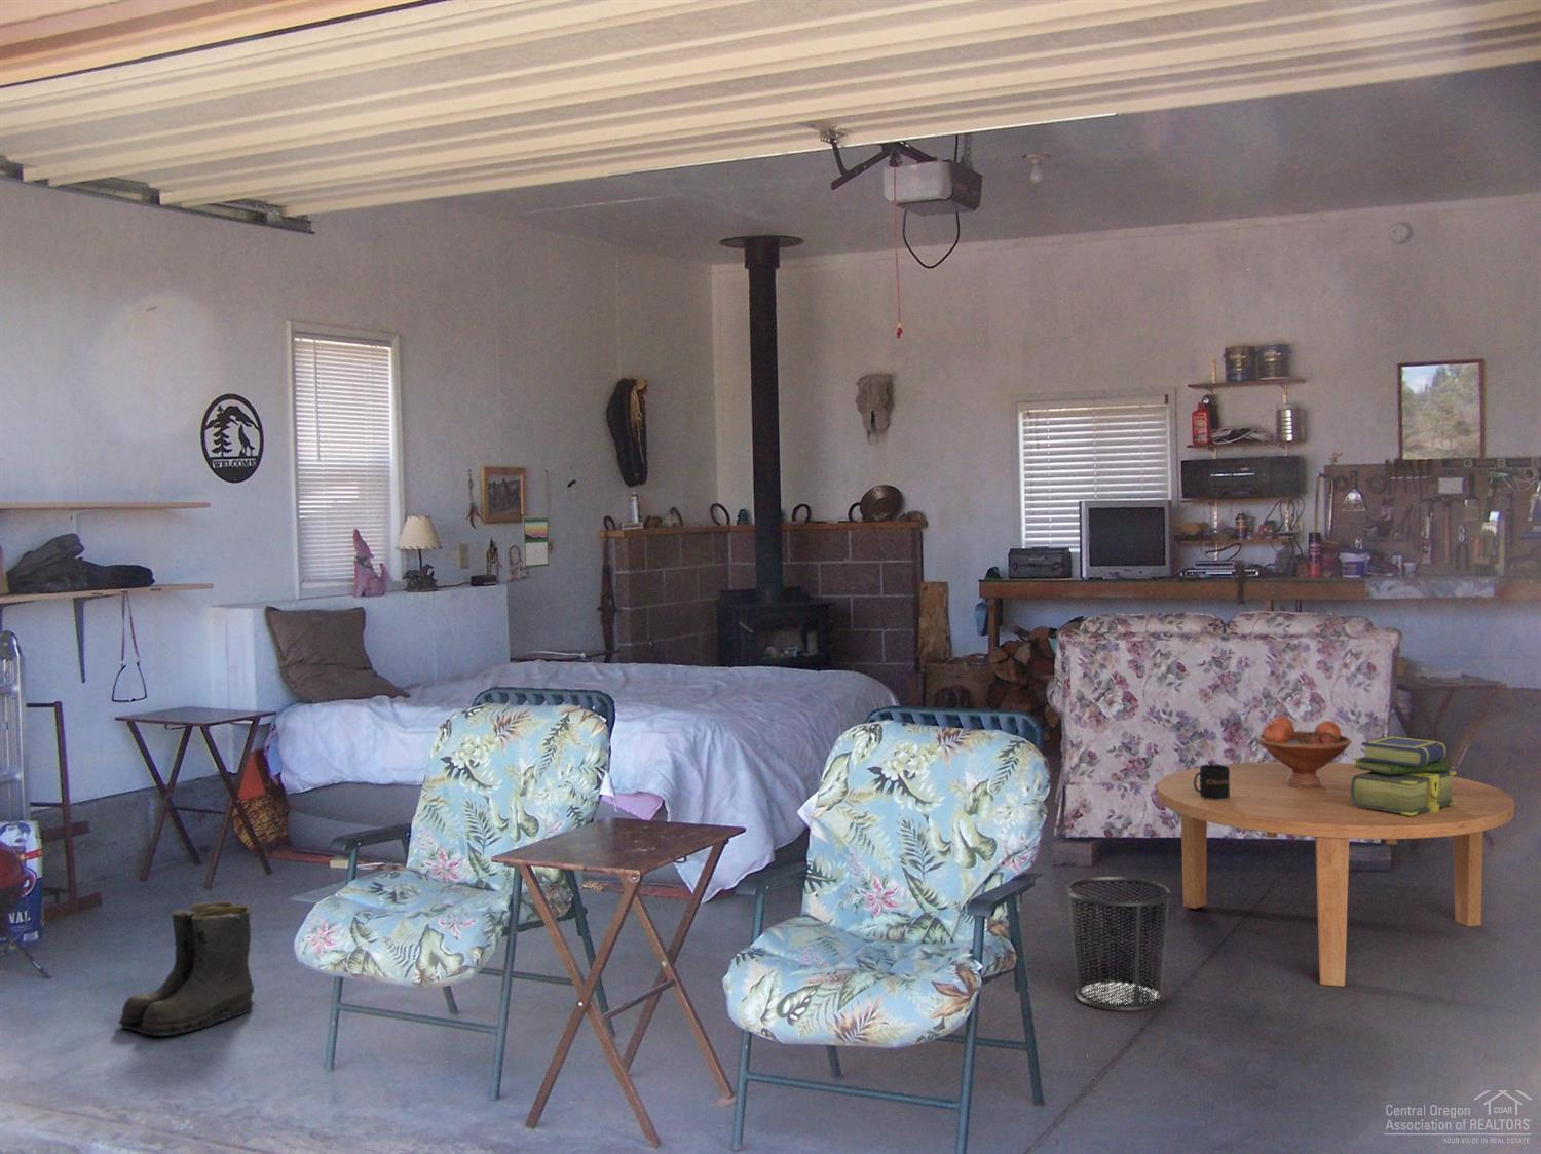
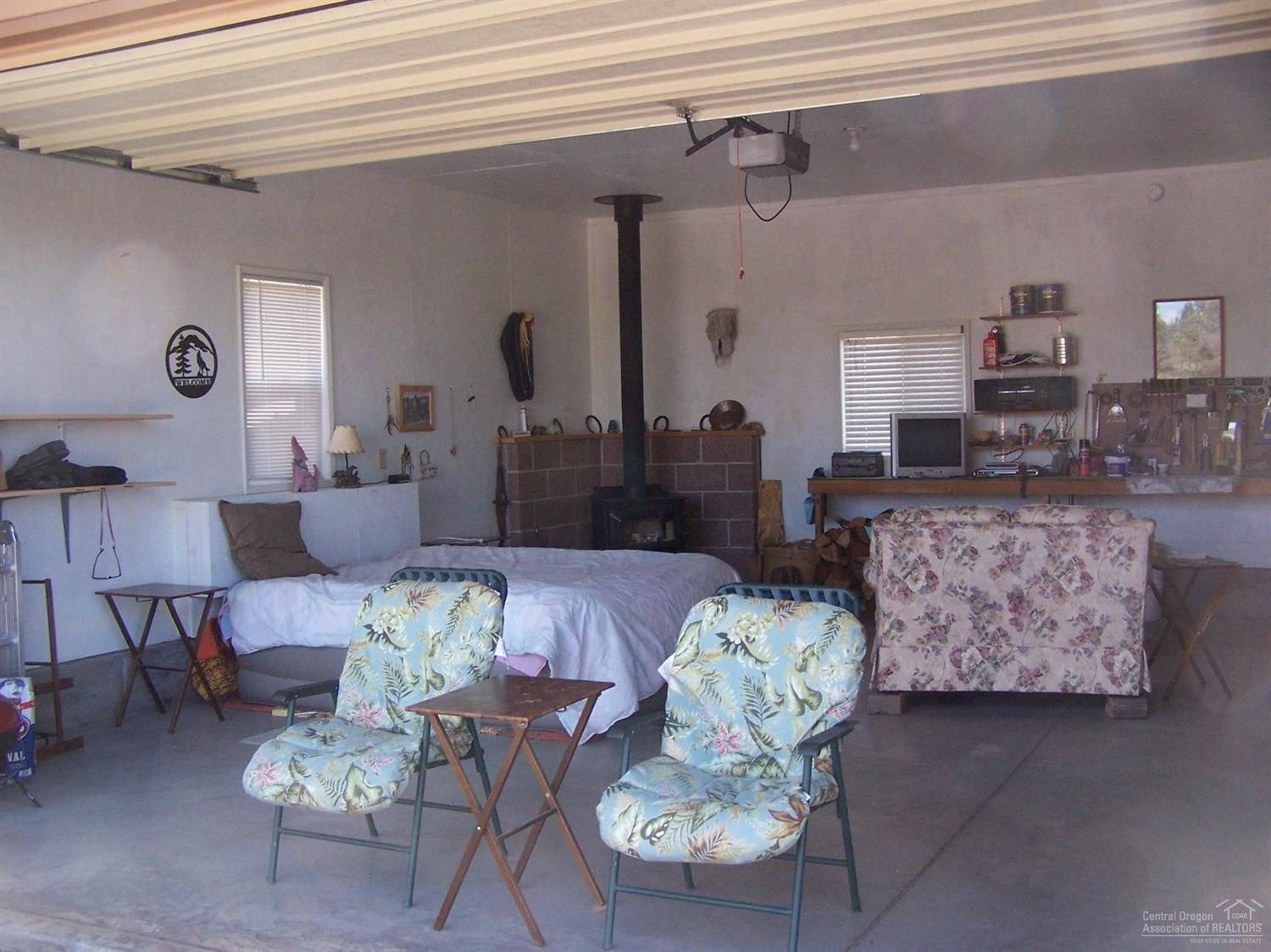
- coffee table [1155,761,1516,988]
- stack of books [1351,736,1457,816]
- calendar [521,514,549,569]
- waste bin [1066,875,1172,1012]
- fruit bowl [1256,715,1353,788]
- mug [1194,764,1229,800]
- boots [118,902,257,1036]
